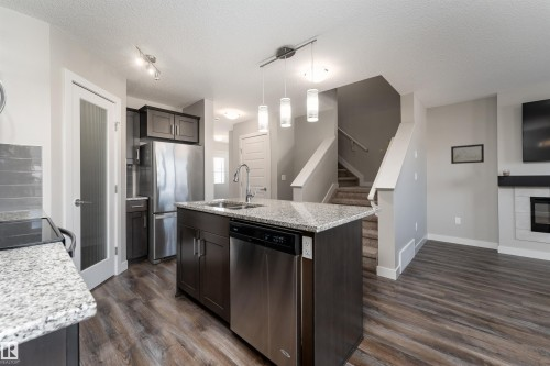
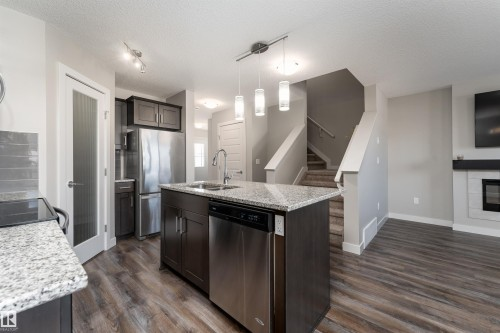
- wall art [450,143,485,165]
